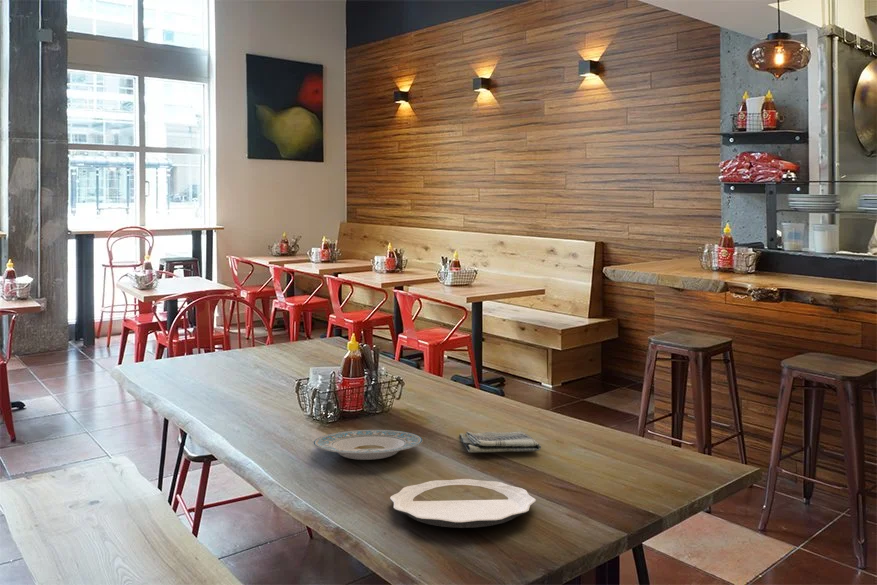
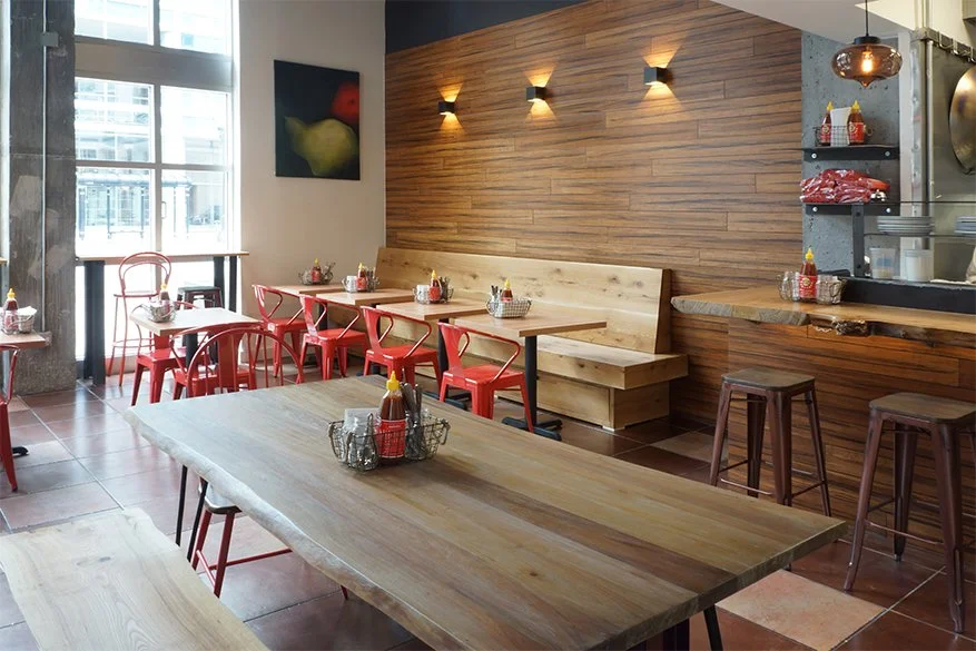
- plate [312,429,424,461]
- plate [389,478,537,529]
- dish towel [458,430,542,453]
